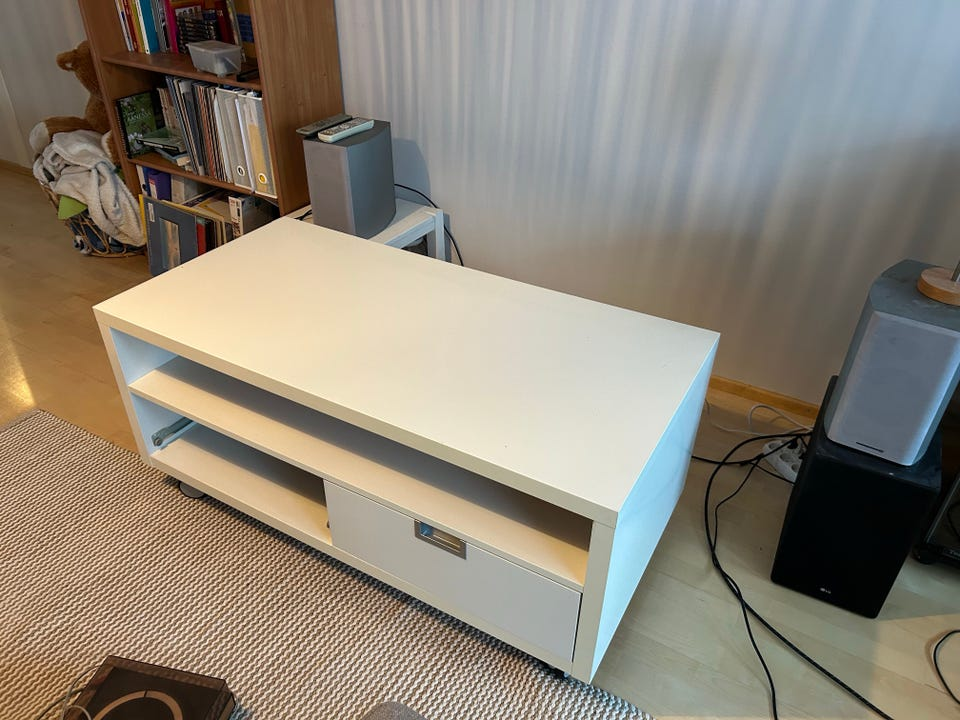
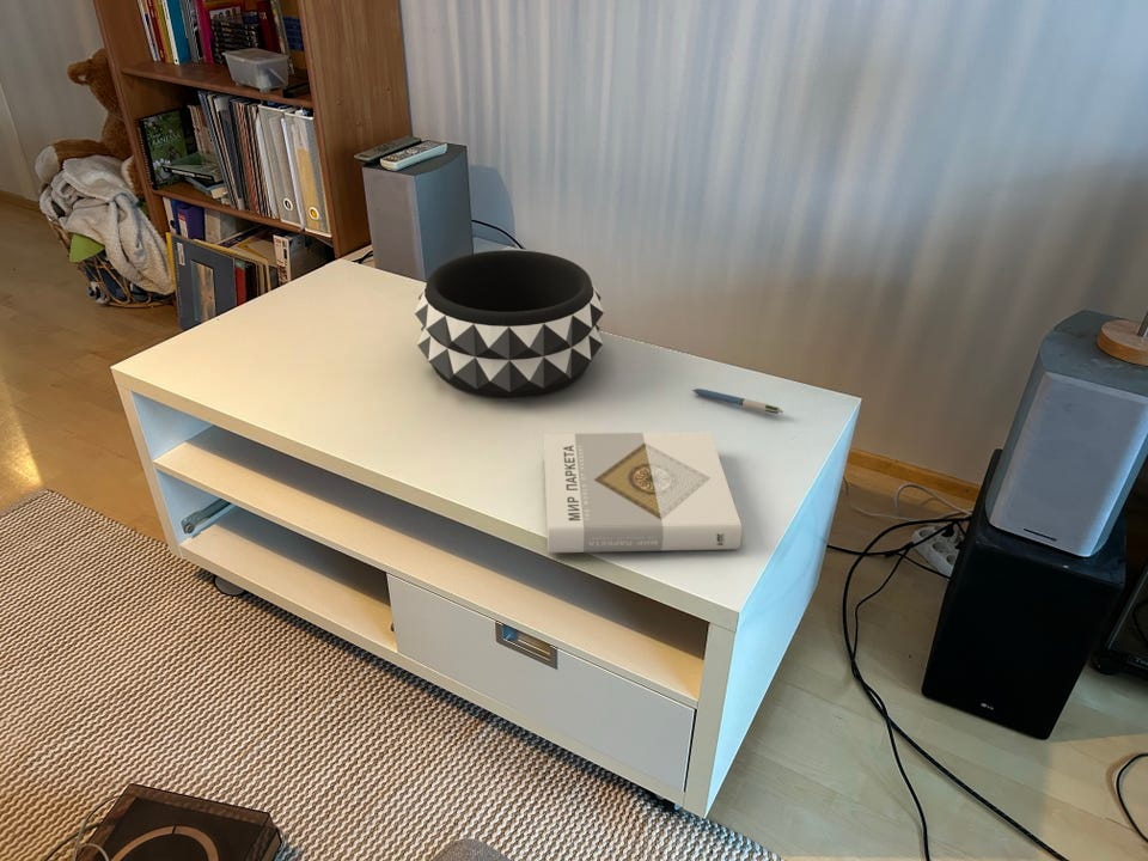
+ decorative bowl [414,249,605,399]
+ book [543,430,743,554]
+ pen [691,387,784,415]
